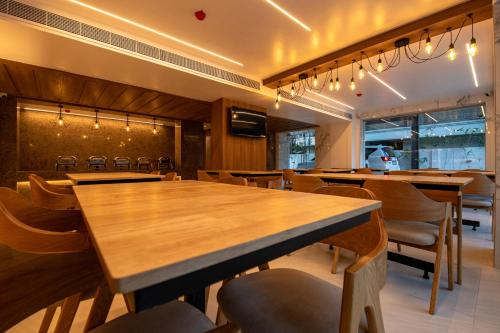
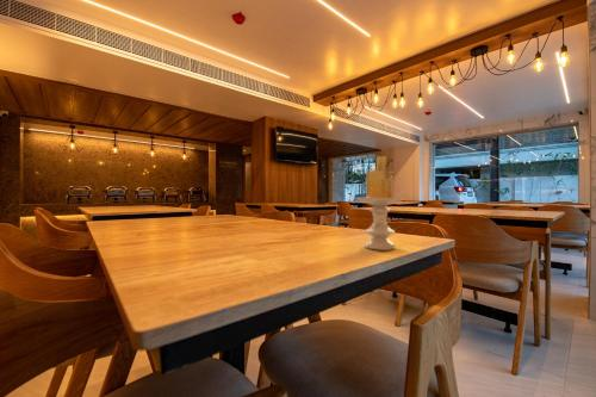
+ candle [355,155,406,252]
